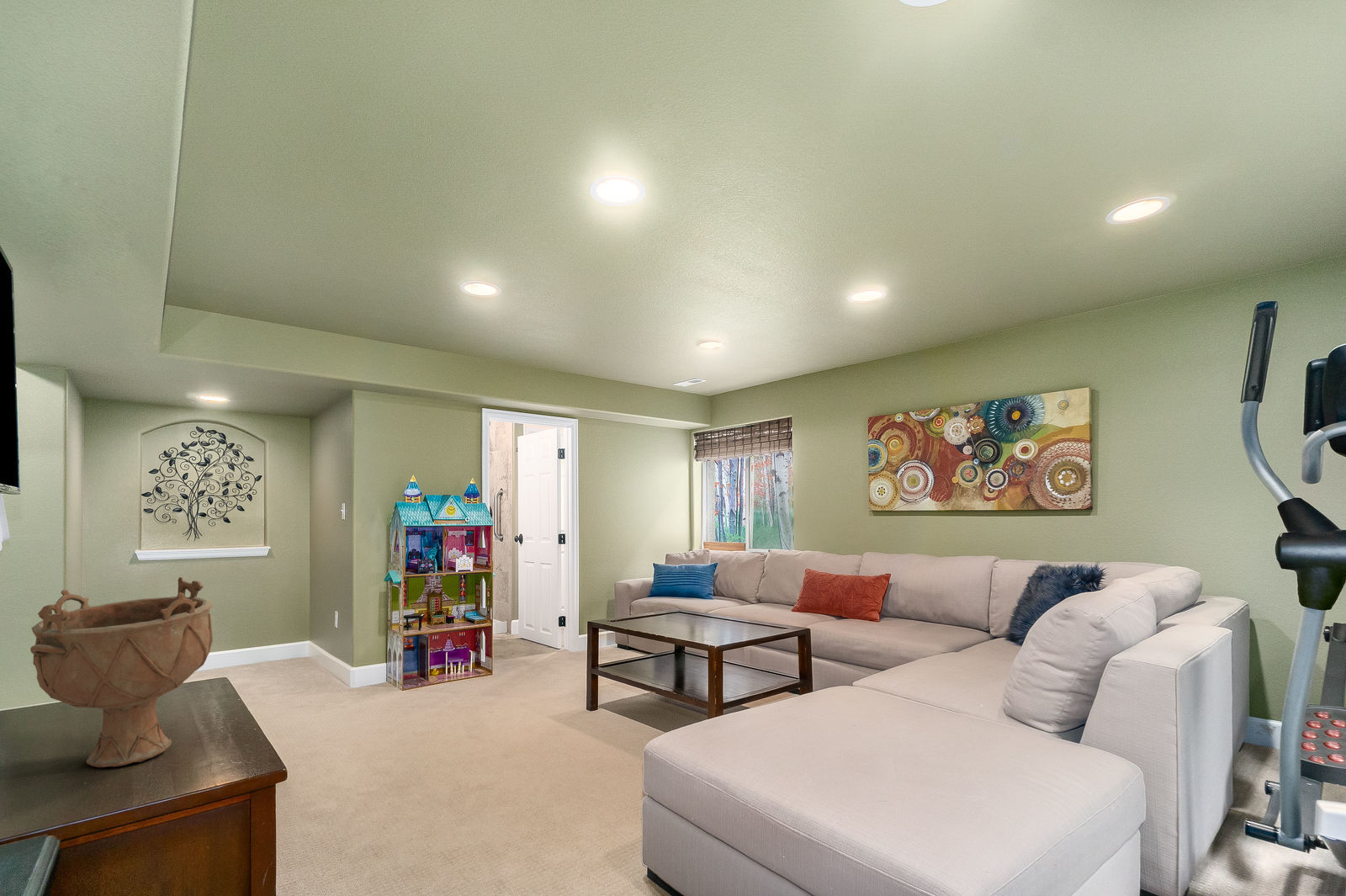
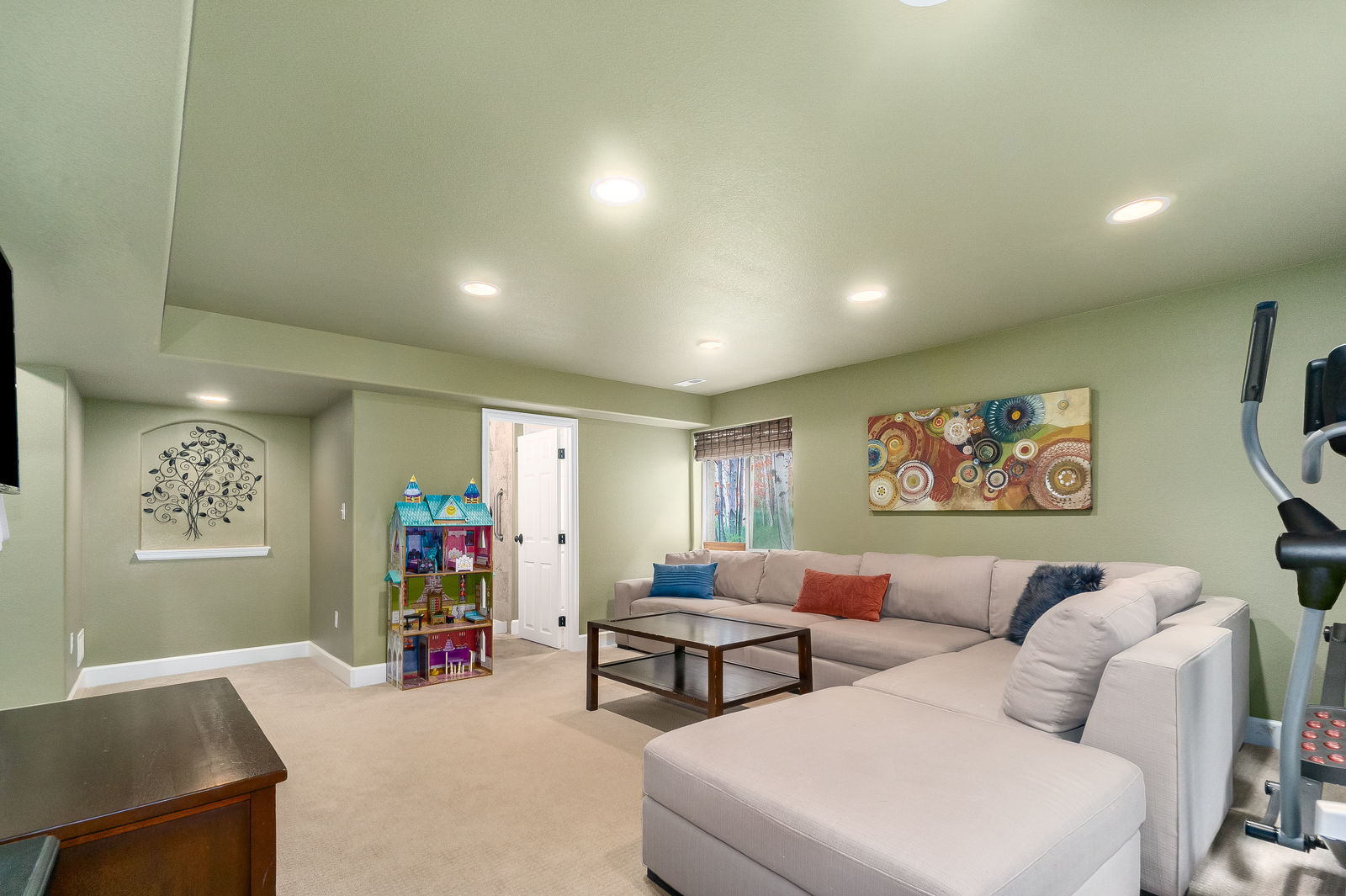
- decorative bowl [29,576,214,768]
